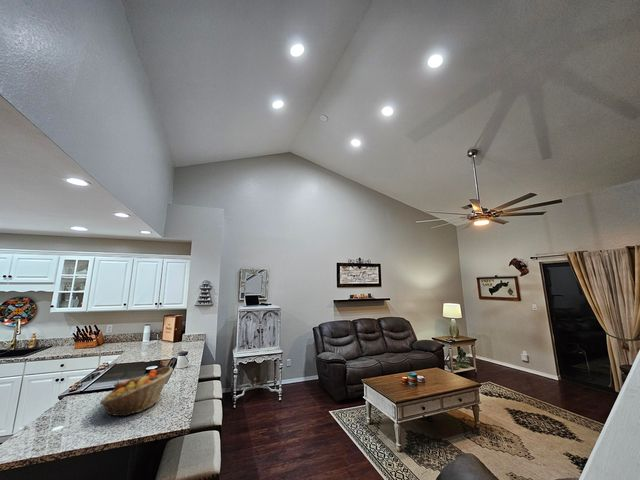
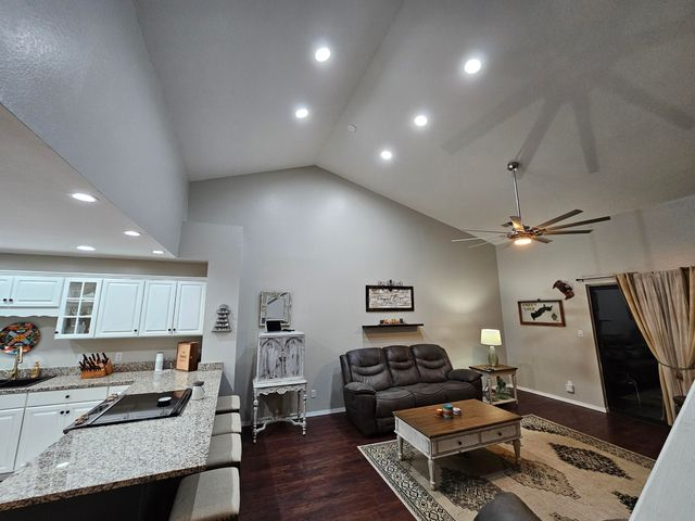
- fruit basket [99,365,174,417]
